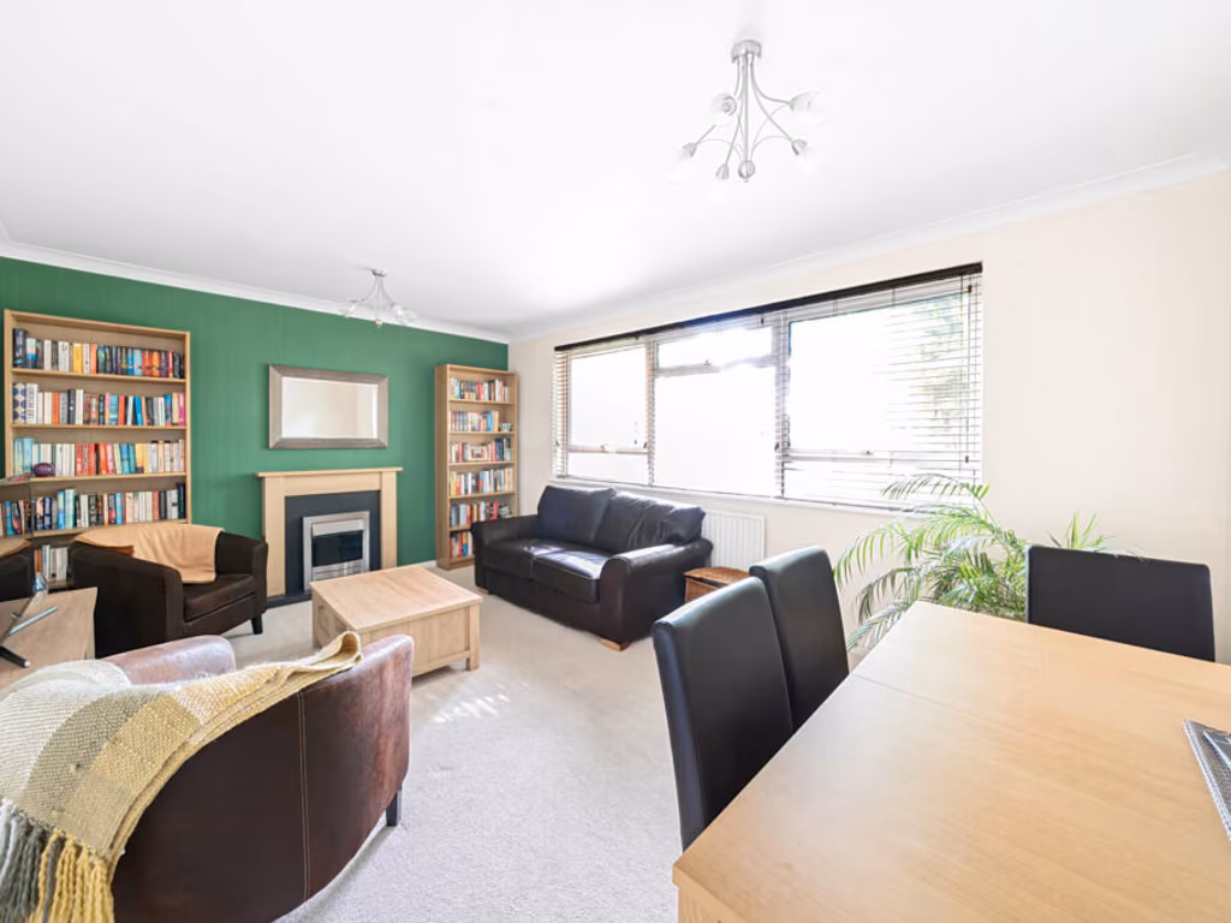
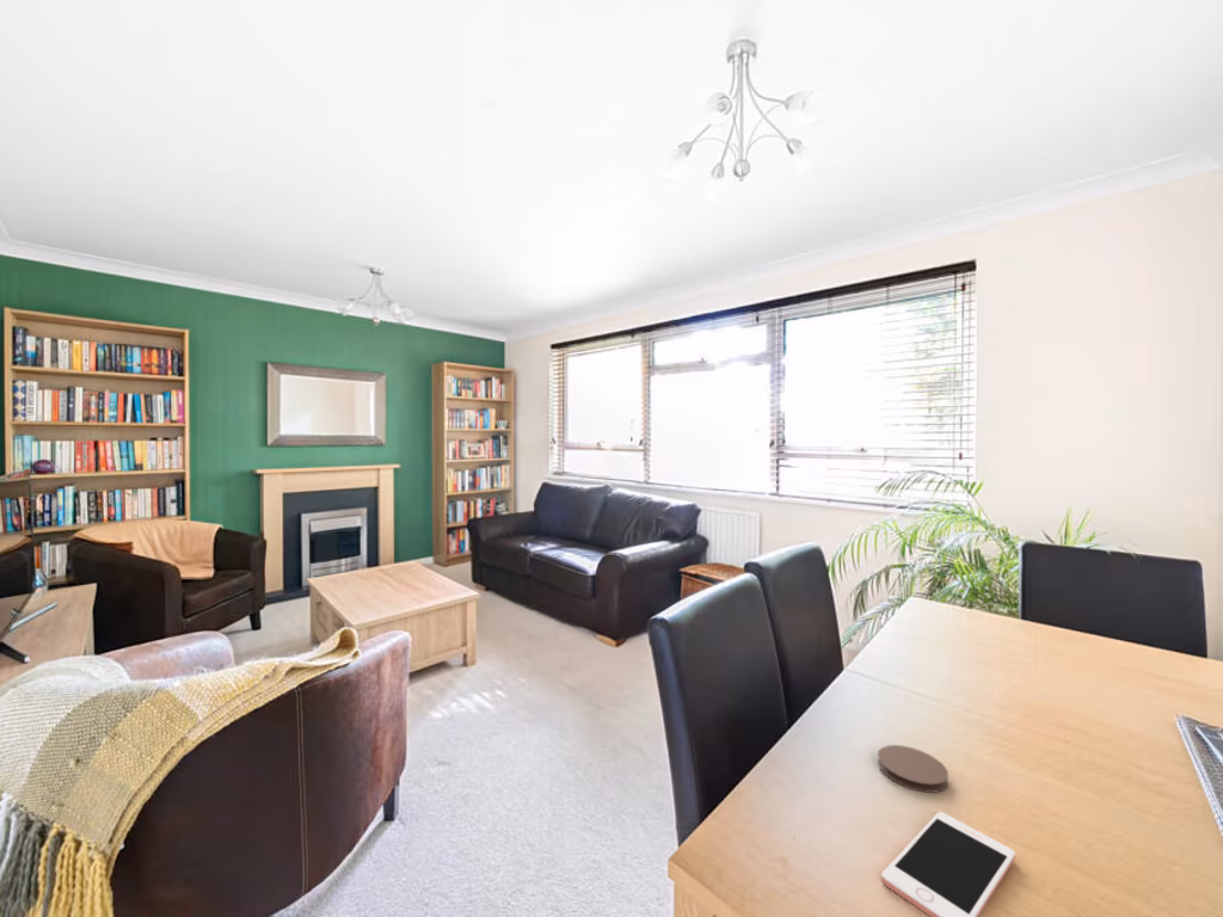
+ cell phone [880,811,1016,917]
+ coaster [877,744,949,794]
